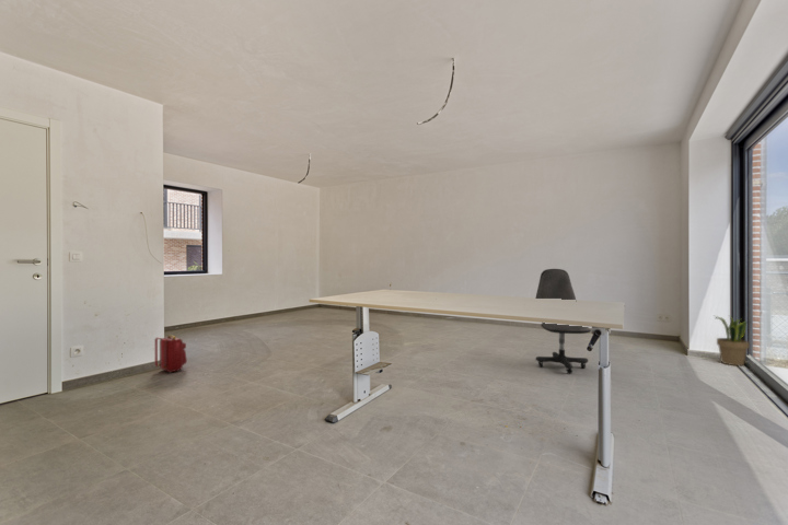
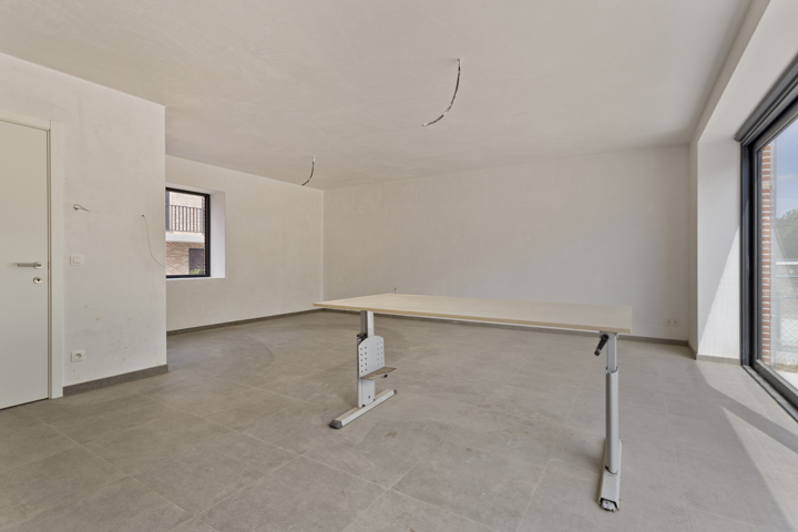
- backpack [153,334,188,374]
- office chair [534,268,592,375]
- potted plant [714,315,751,368]
